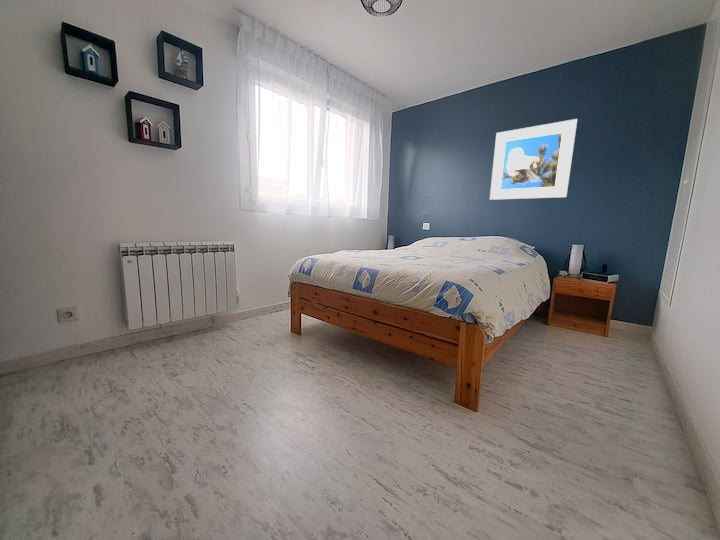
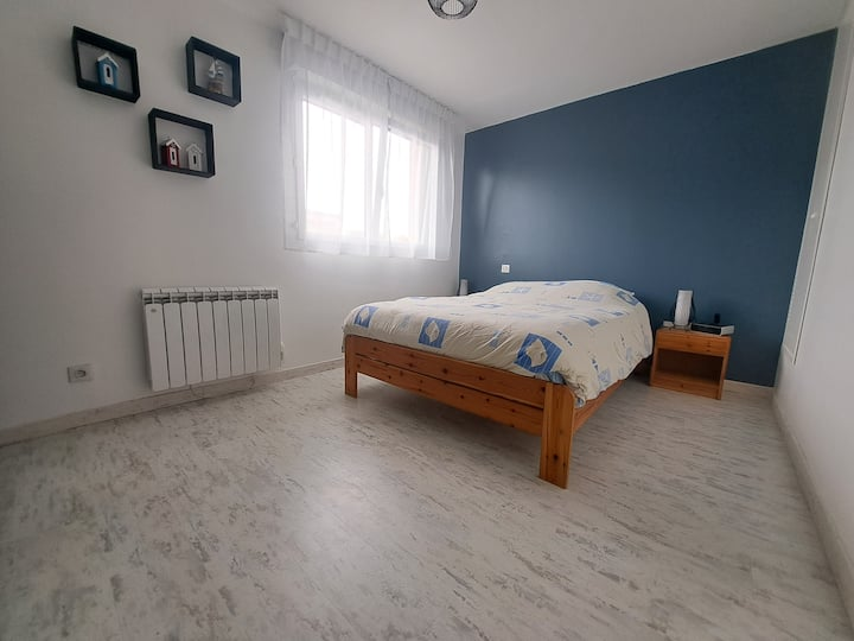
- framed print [489,118,578,201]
